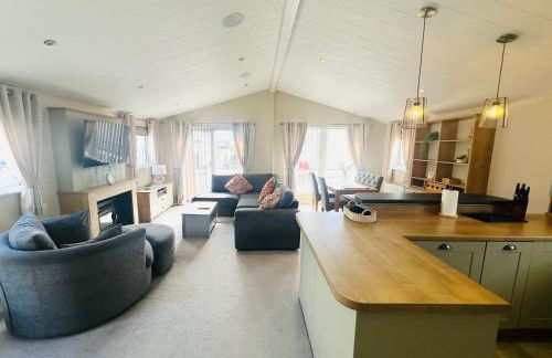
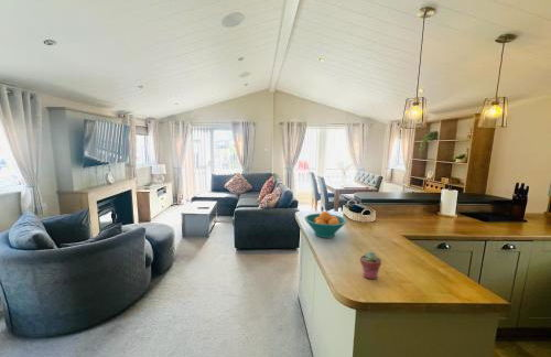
+ potted succulent [359,250,382,280]
+ fruit bowl [303,210,348,239]
